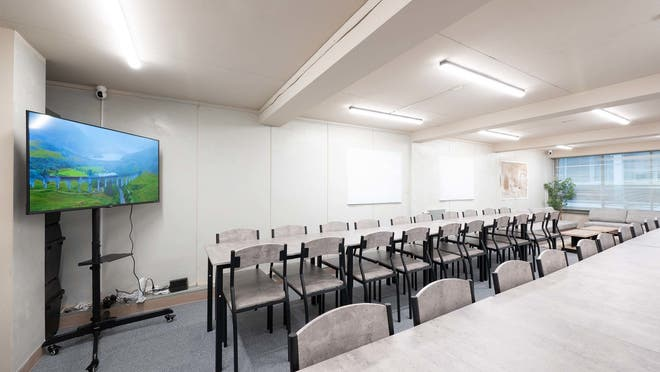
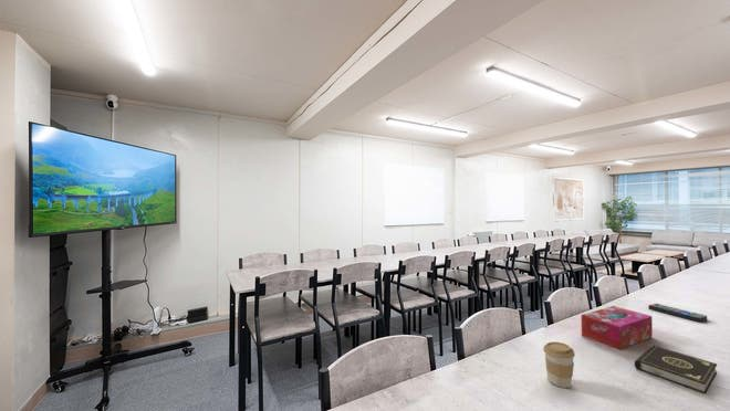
+ coffee cup [542,341,576,389]
+ book [634,345,718,394]
+ tissue box [581,305,654,350]
+ remote control [647,303,708,323]
